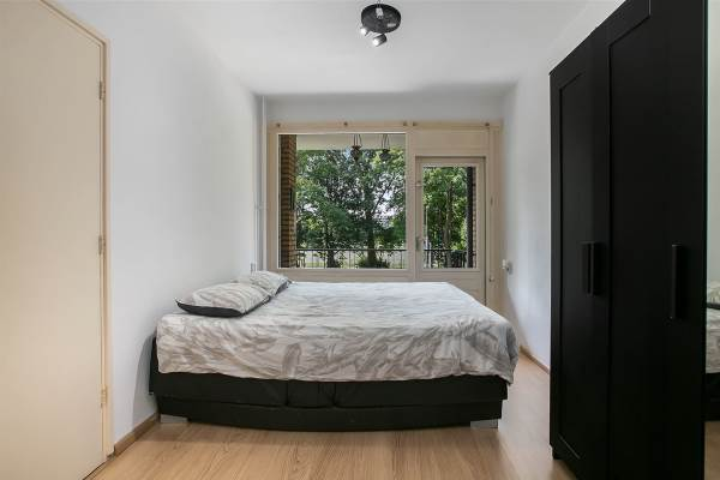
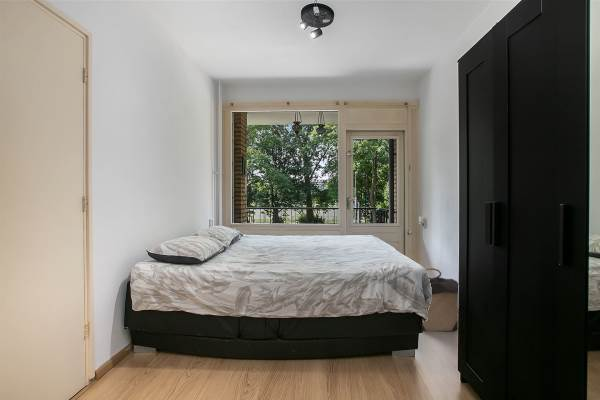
+ laundry hamper [422,267,460,332]
